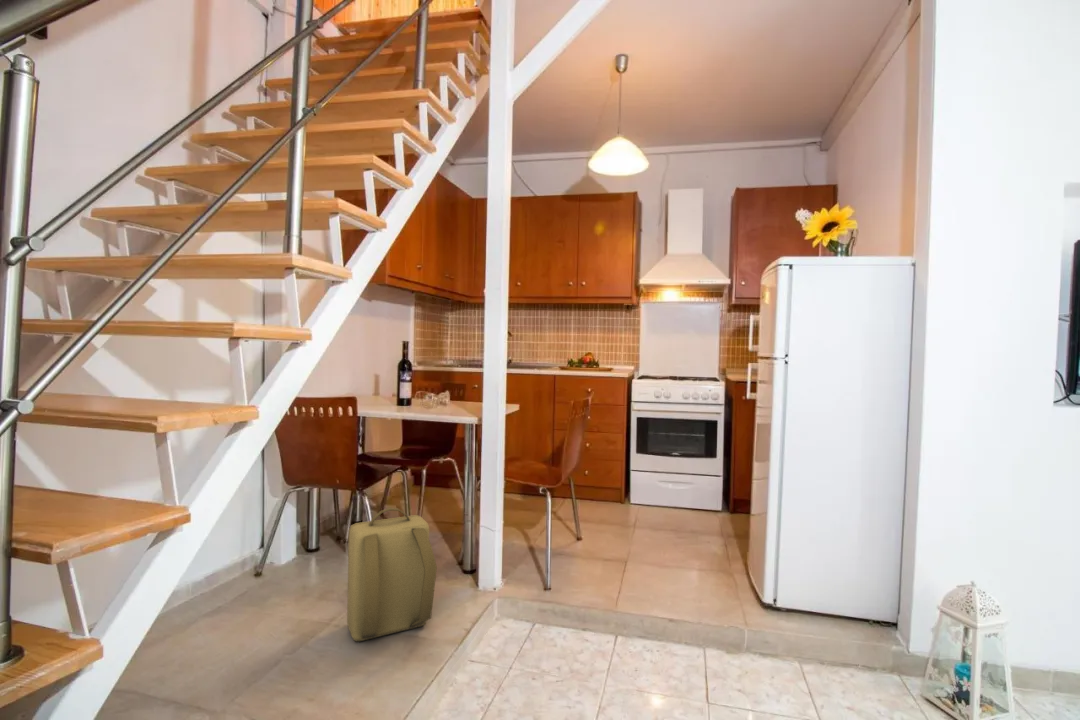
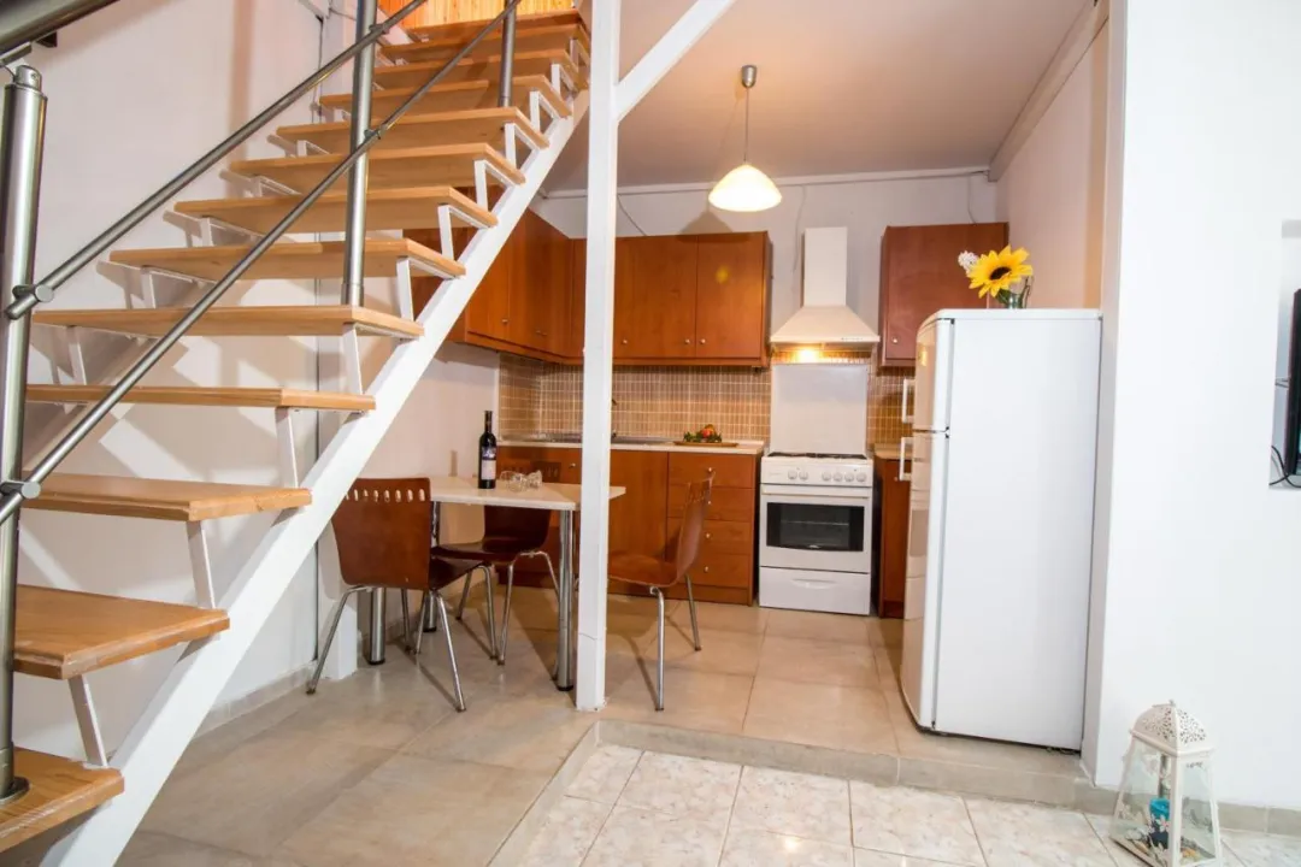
- backpack [346,507,438,643]
